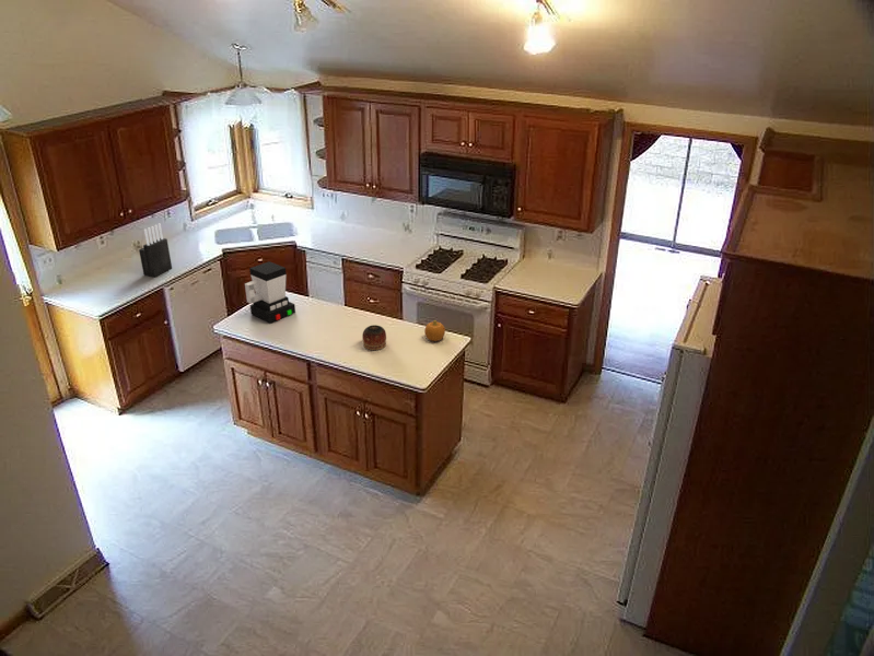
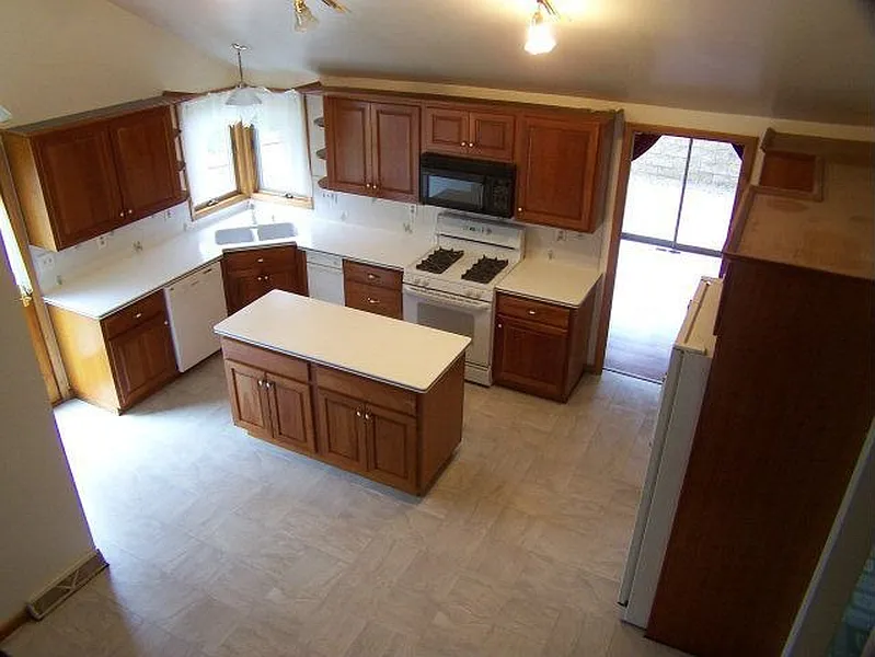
- coffee maker [244,260,296,324]
- knife block [138,222,173,278]
- bowl [361,324,387,351]
- fruit [423,319,446,342]
